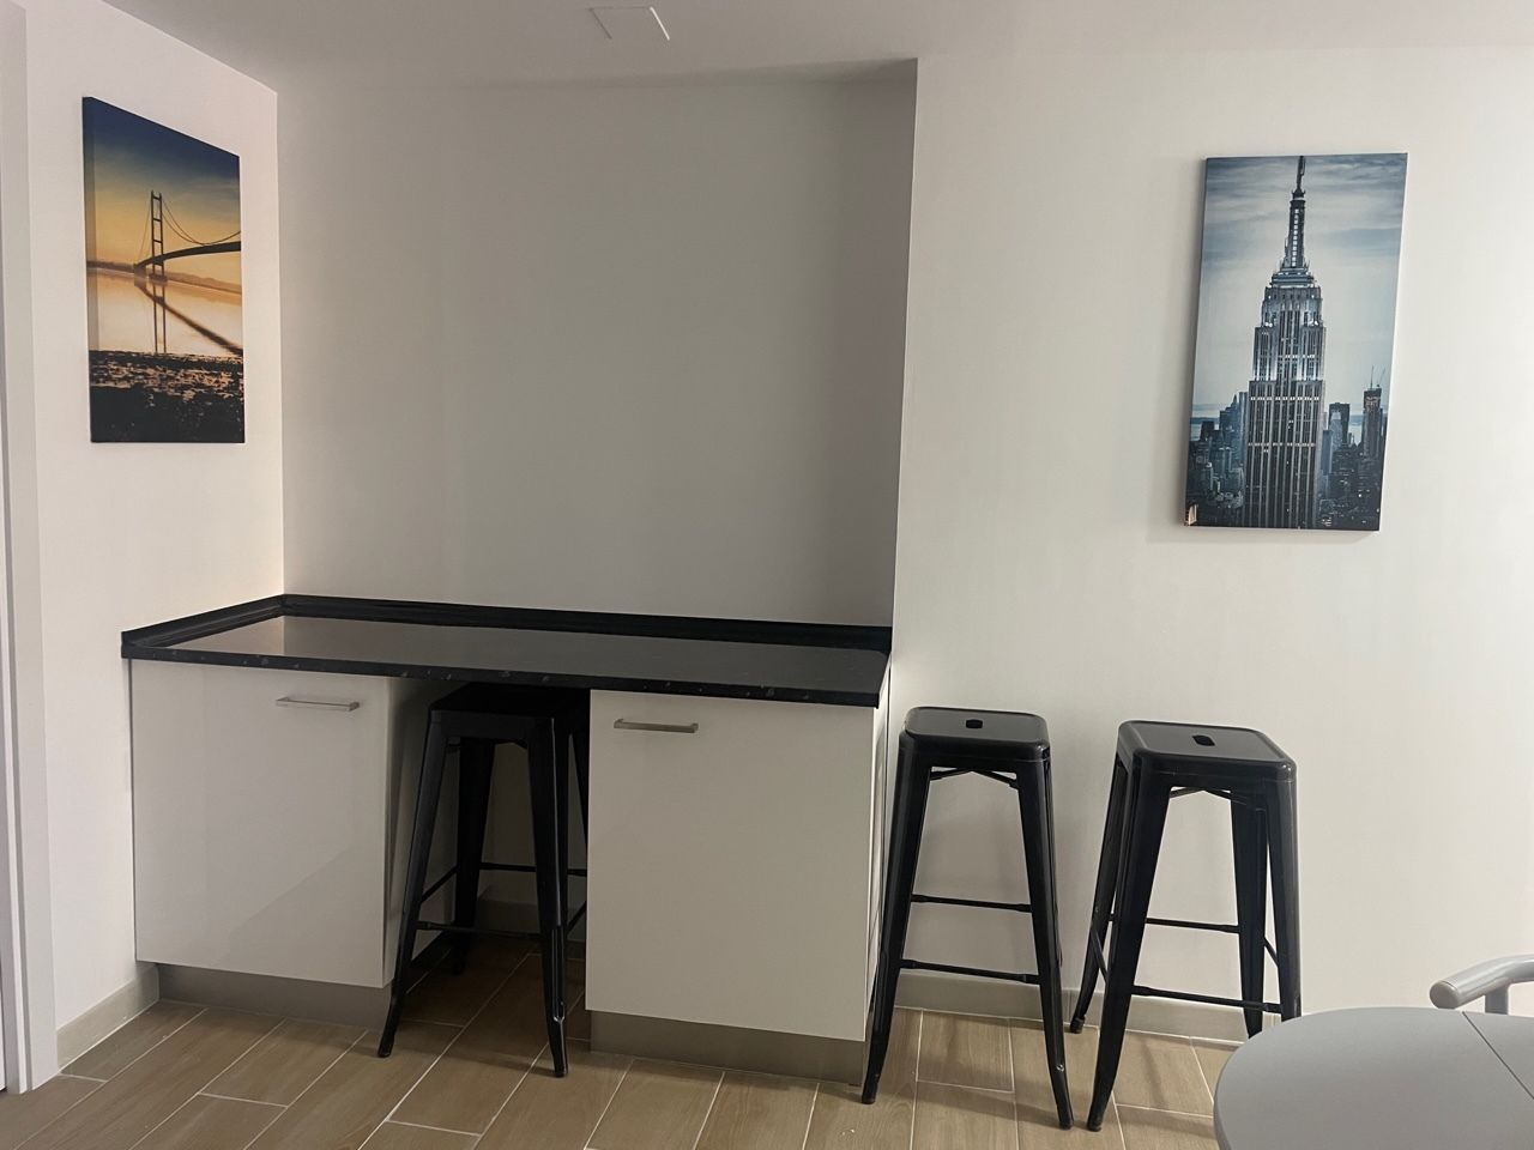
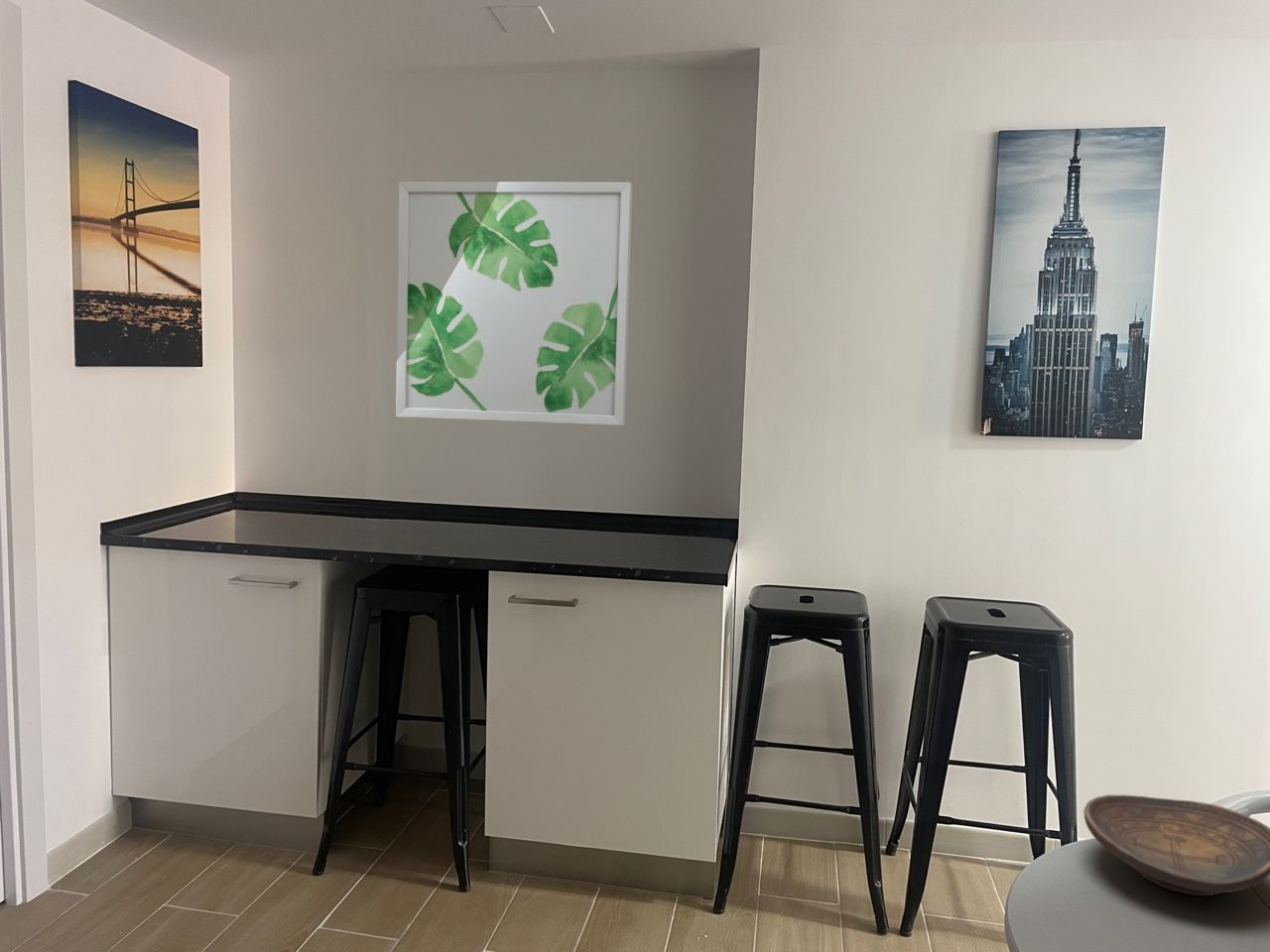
+ decorative bowl [1082,794,1270,896]
+ wall art [395,181,633,426]
